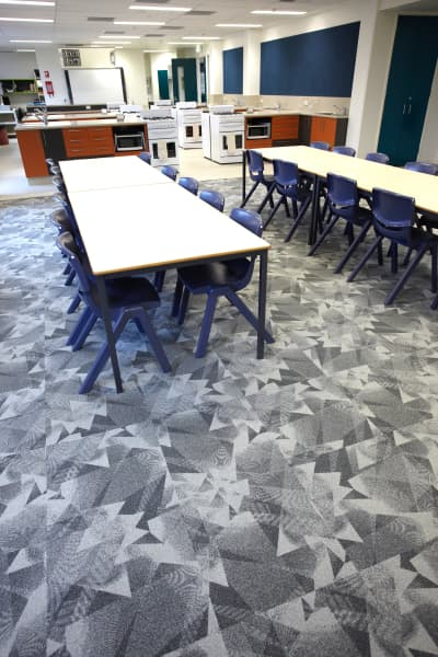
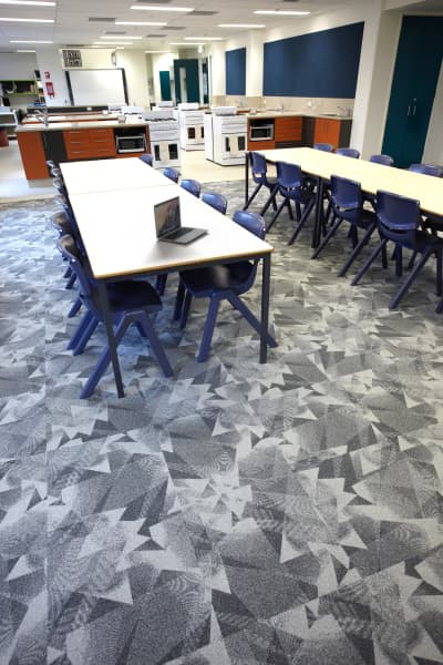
+ laptop [153,195,209,245]
